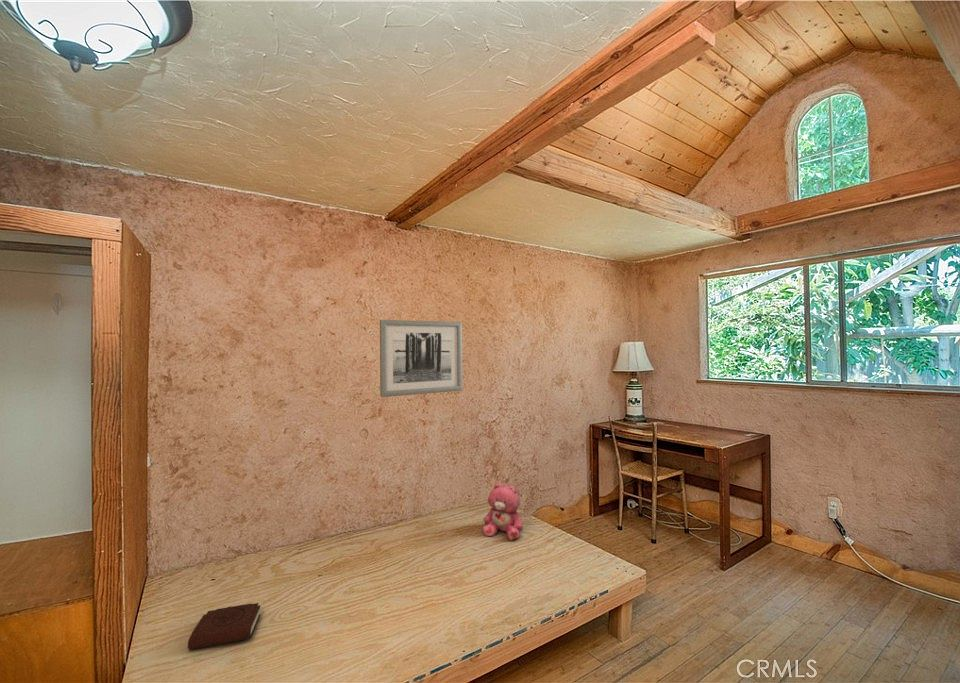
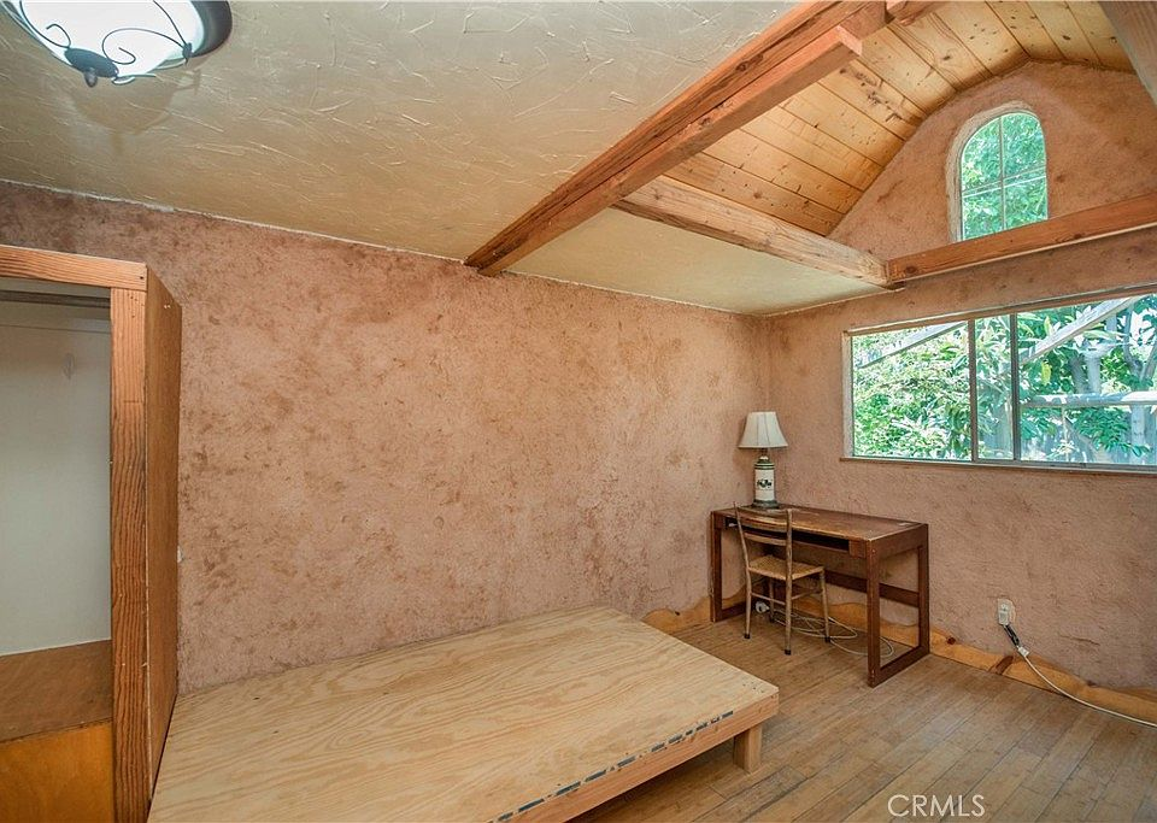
- teddy bear [482,482,524,541]
- book [187,601,263,650]
- wall art [379,319,464,398]
